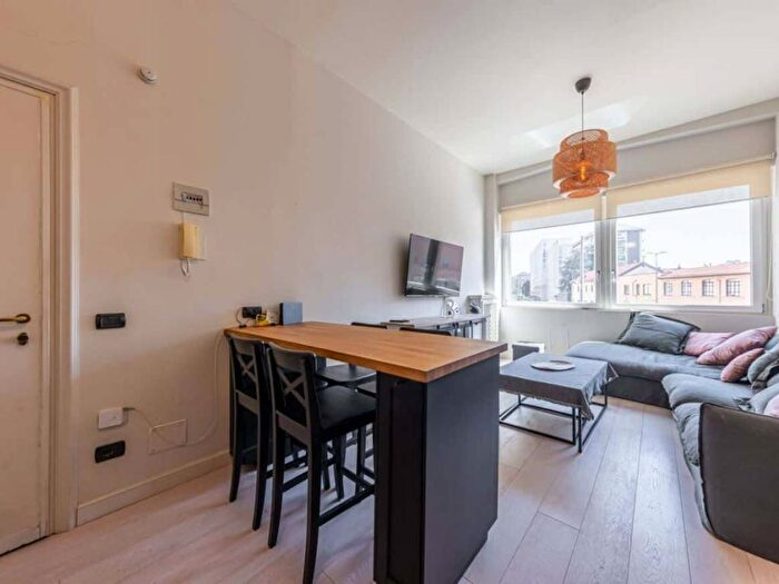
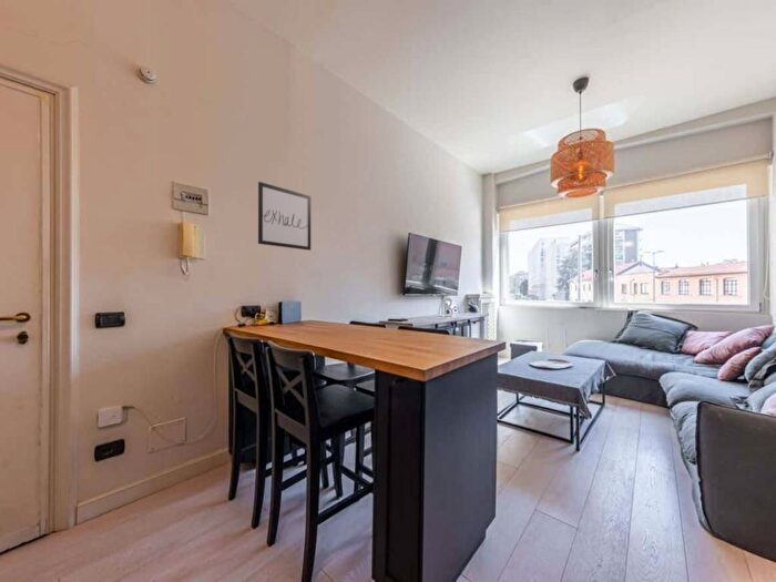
+ wall art [257,181,312,252]
